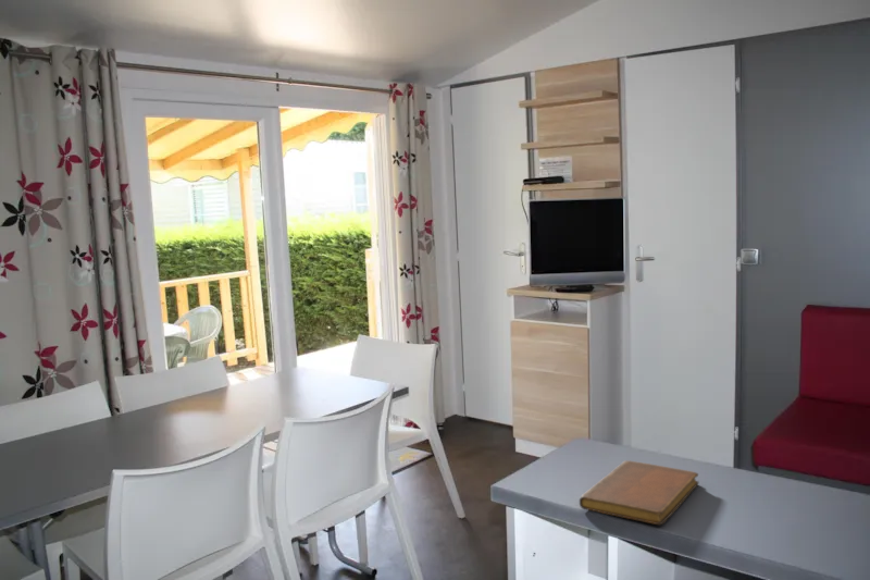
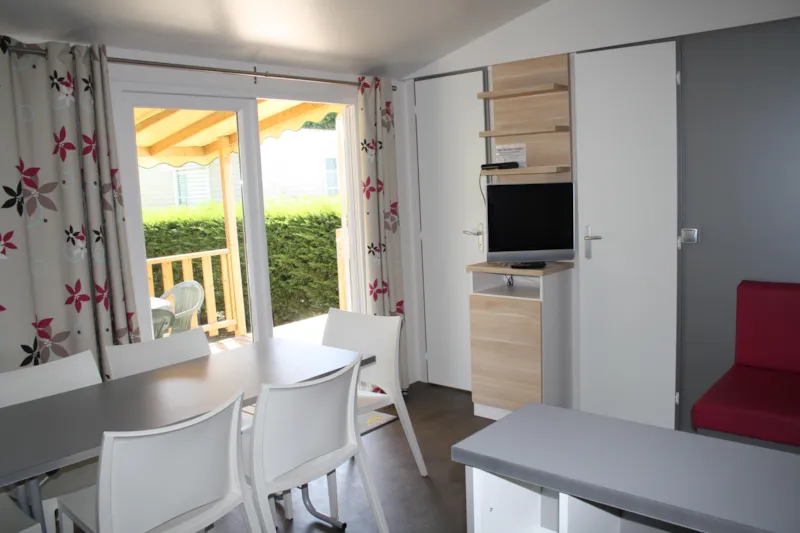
- notebook [579,460,699,526]
